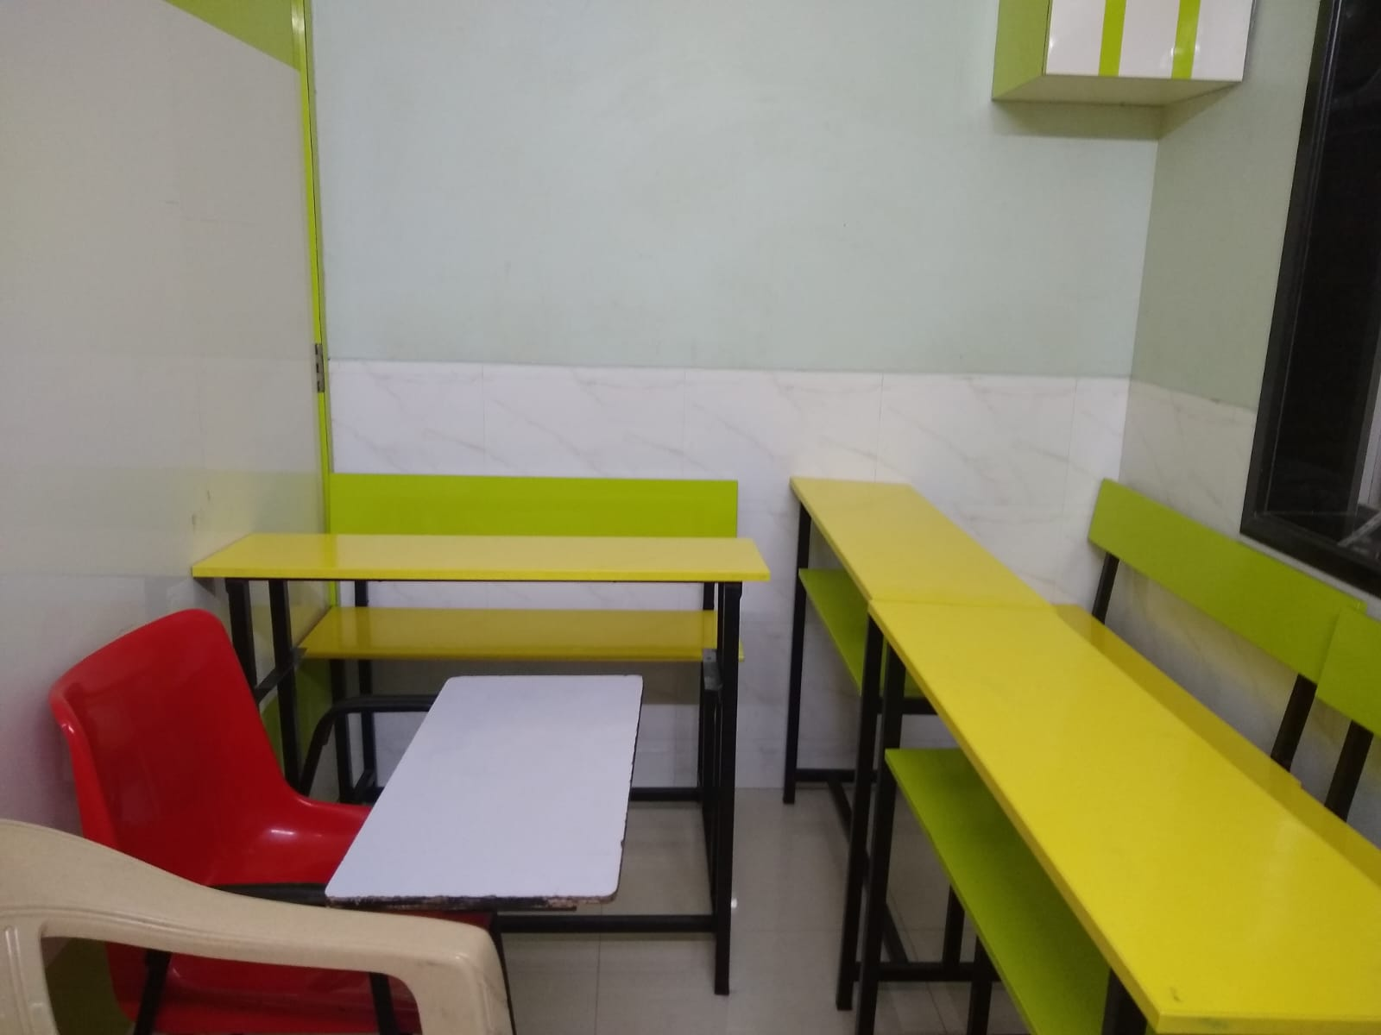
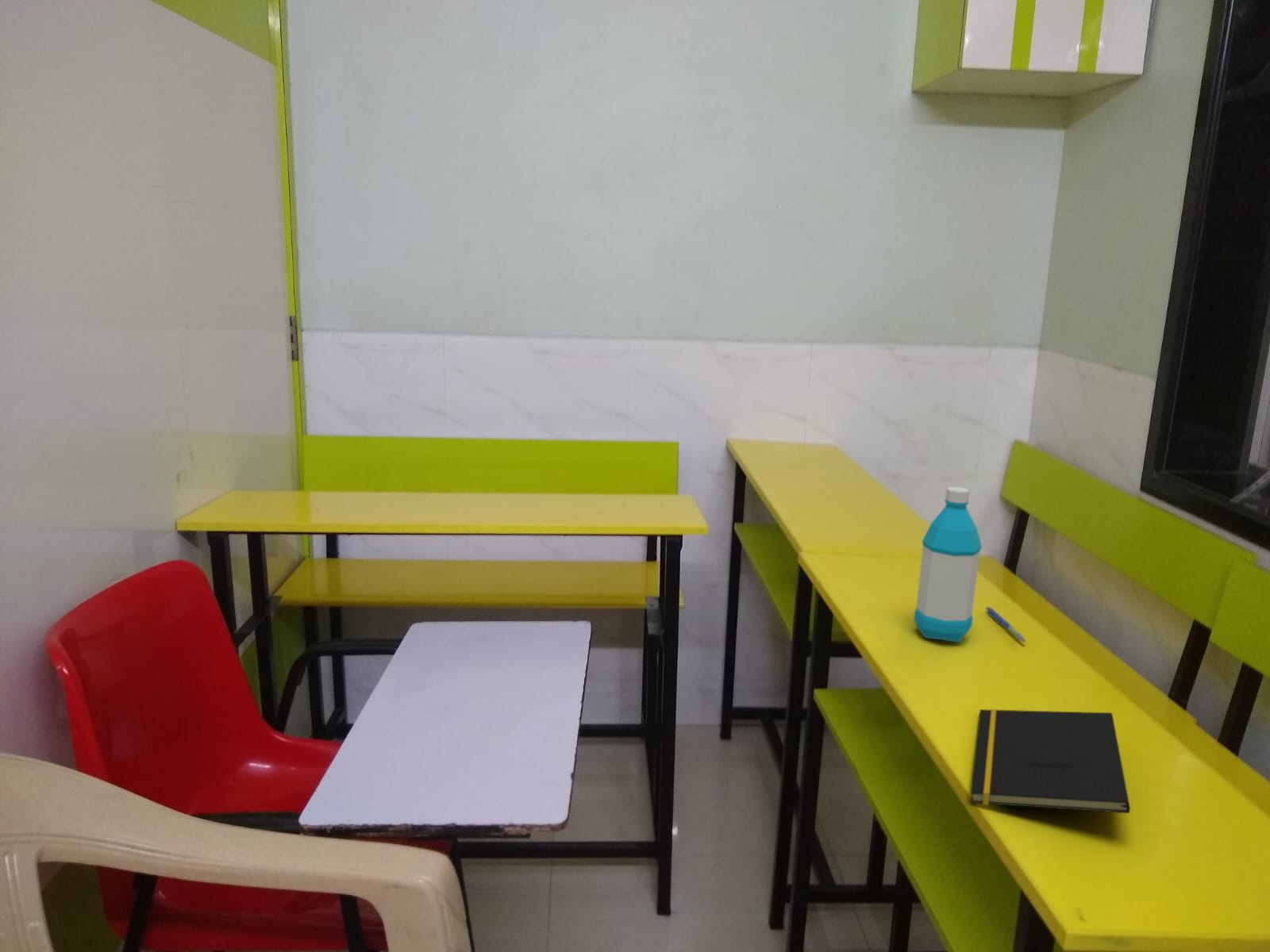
+ notepad [969,708,1131,814]
+ pen [985,605,1026,643]
+ water bottle [913,486,983,643]
